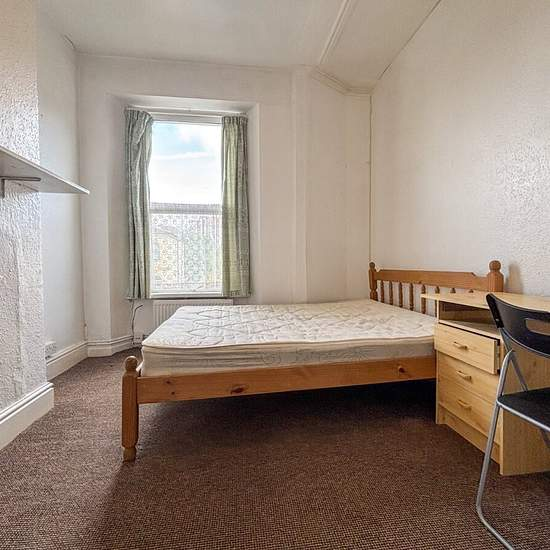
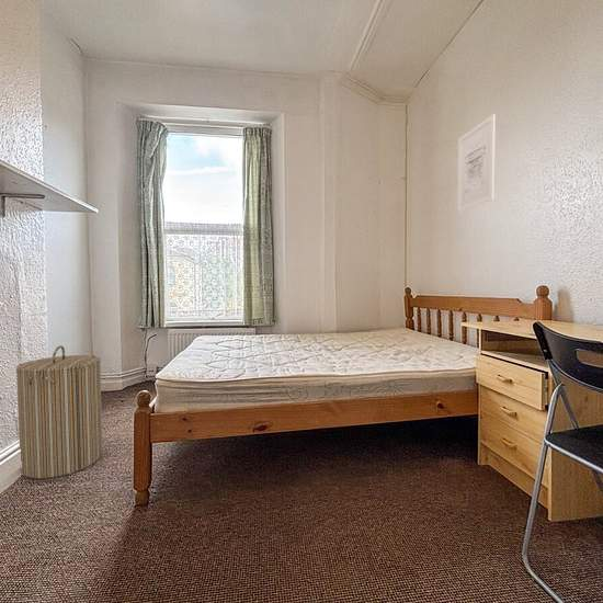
+ wall art [456,113,497,213]
+ laundry hamper [15,344,104,480]
